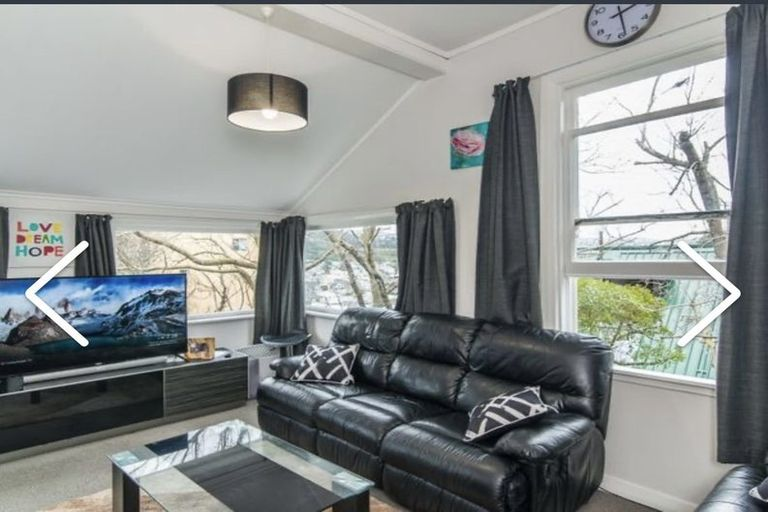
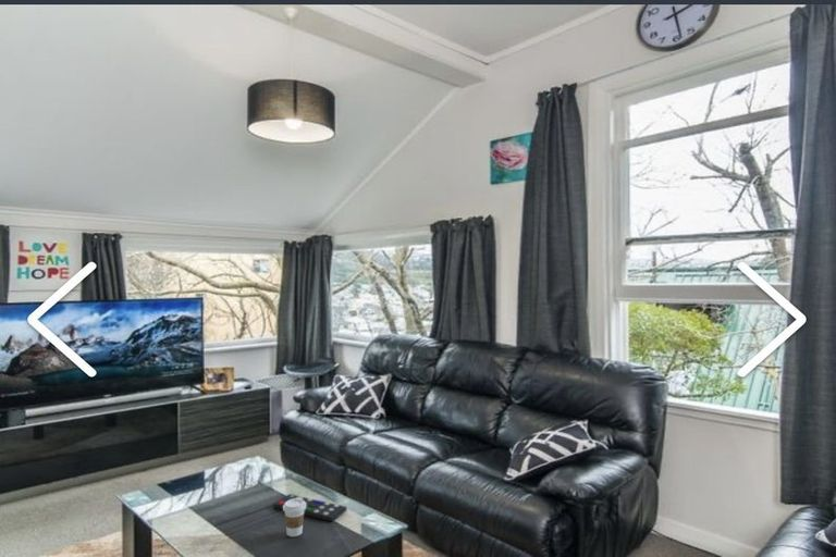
+ coffee cup [282,498,306,537]
+ remote control [272,493,348,522]
